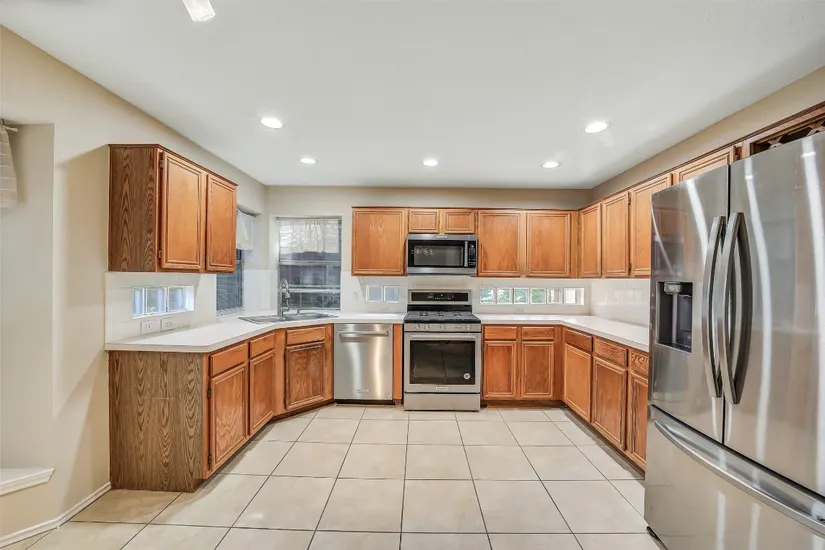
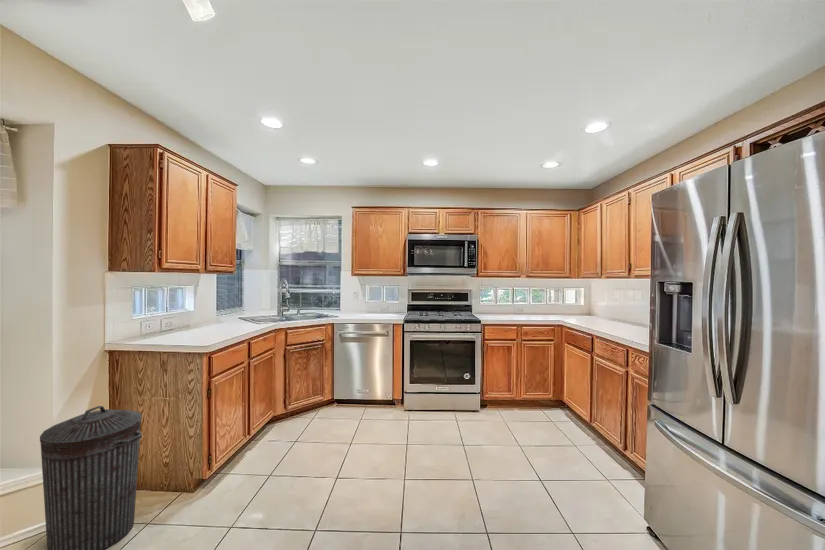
+ trash can [39,405,143,550]
